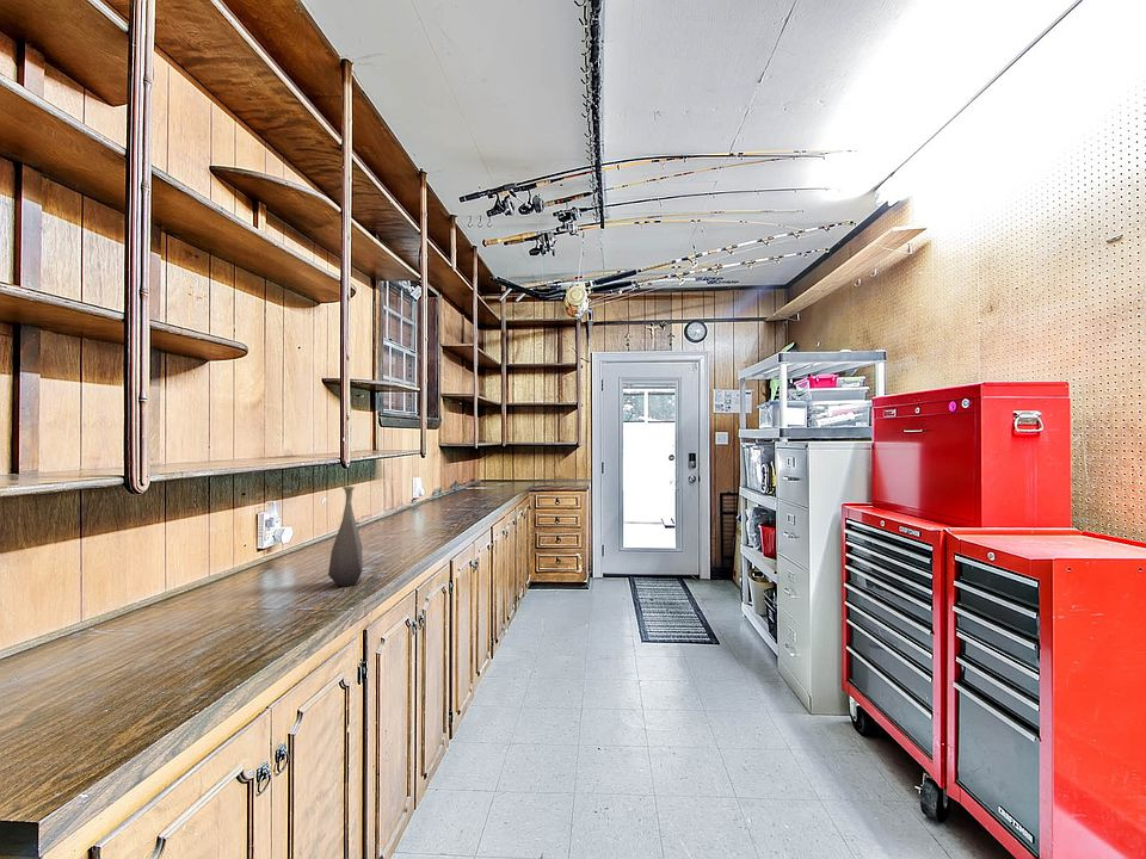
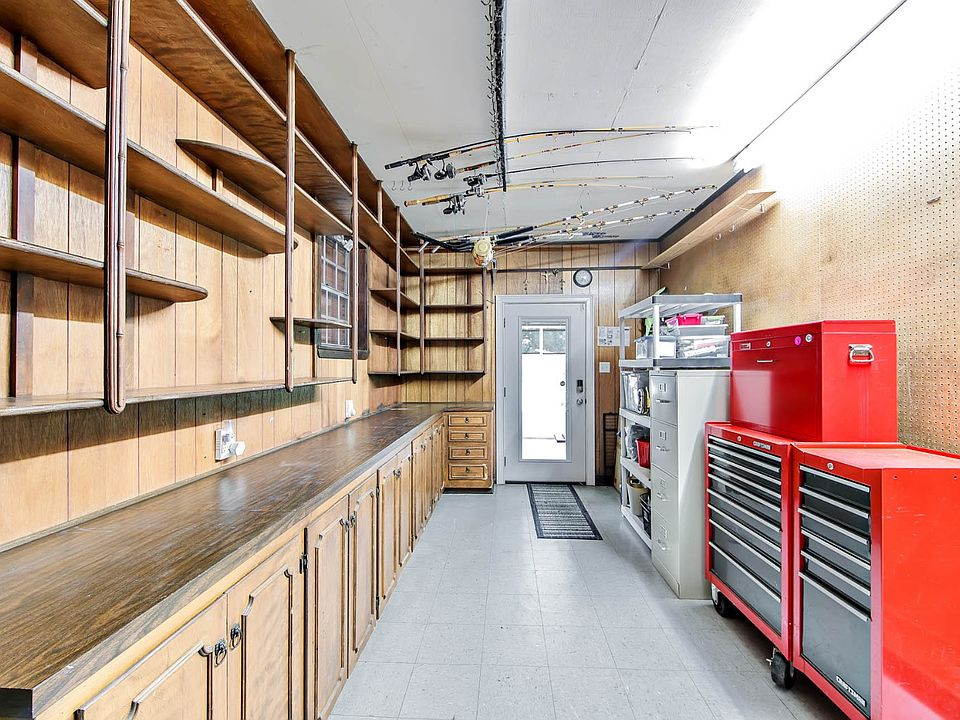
- bottle [327,486,363,588]
